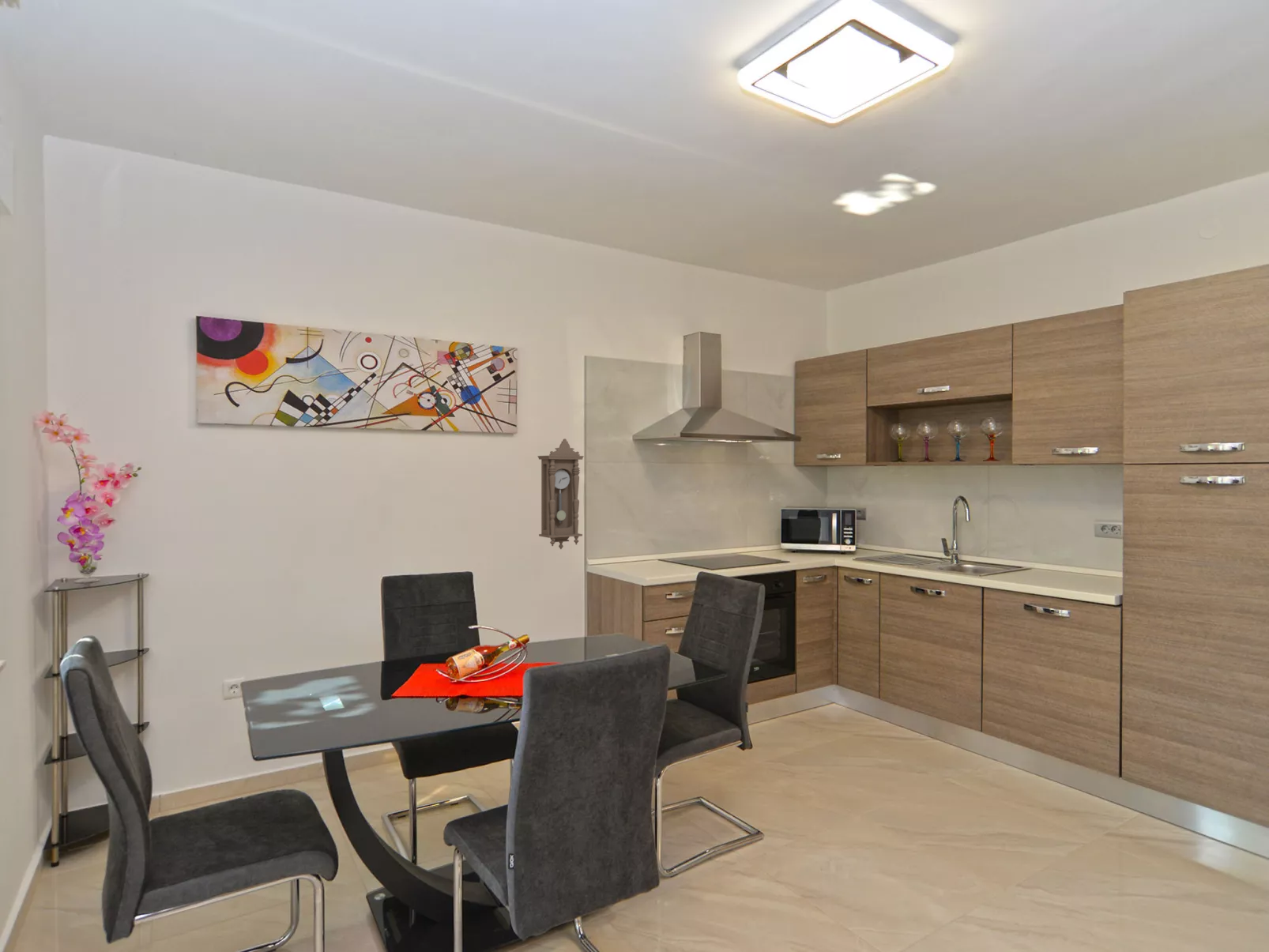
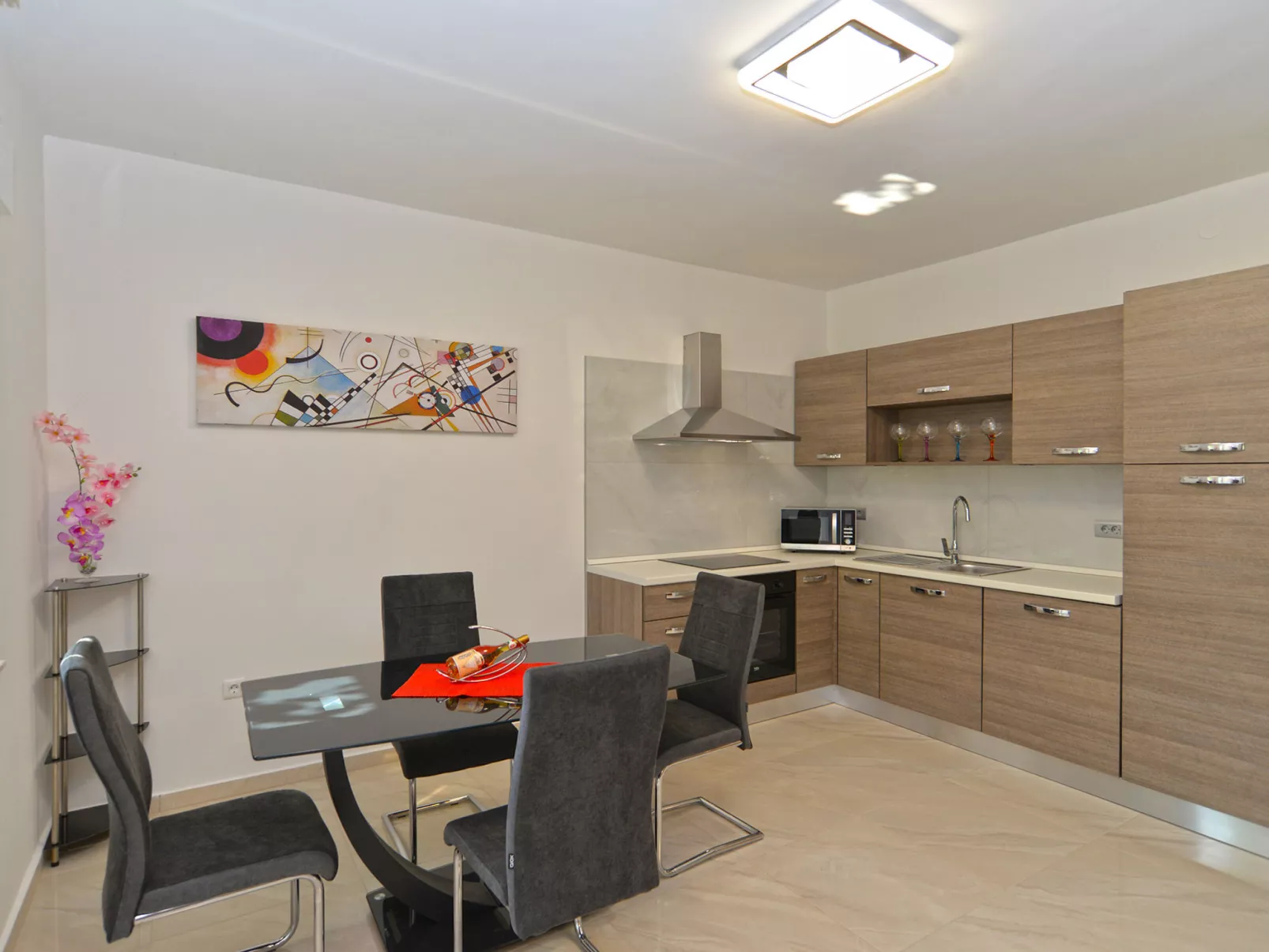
- pendulum clock [537,438,585,550]
